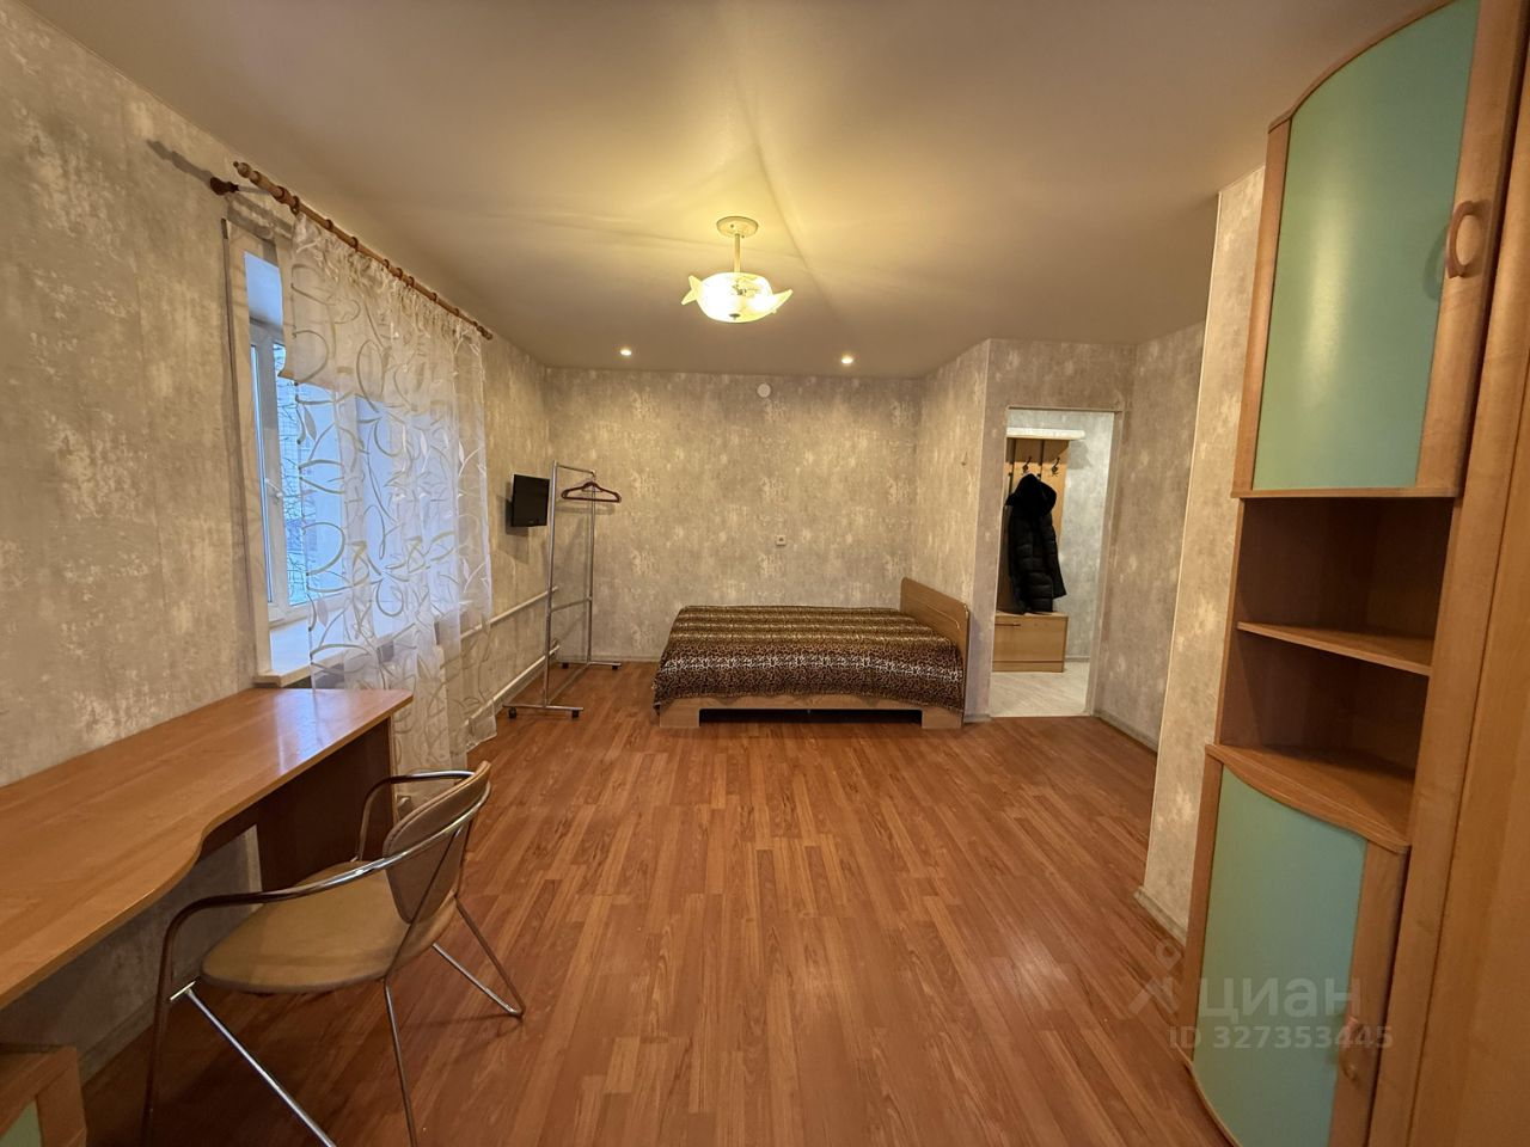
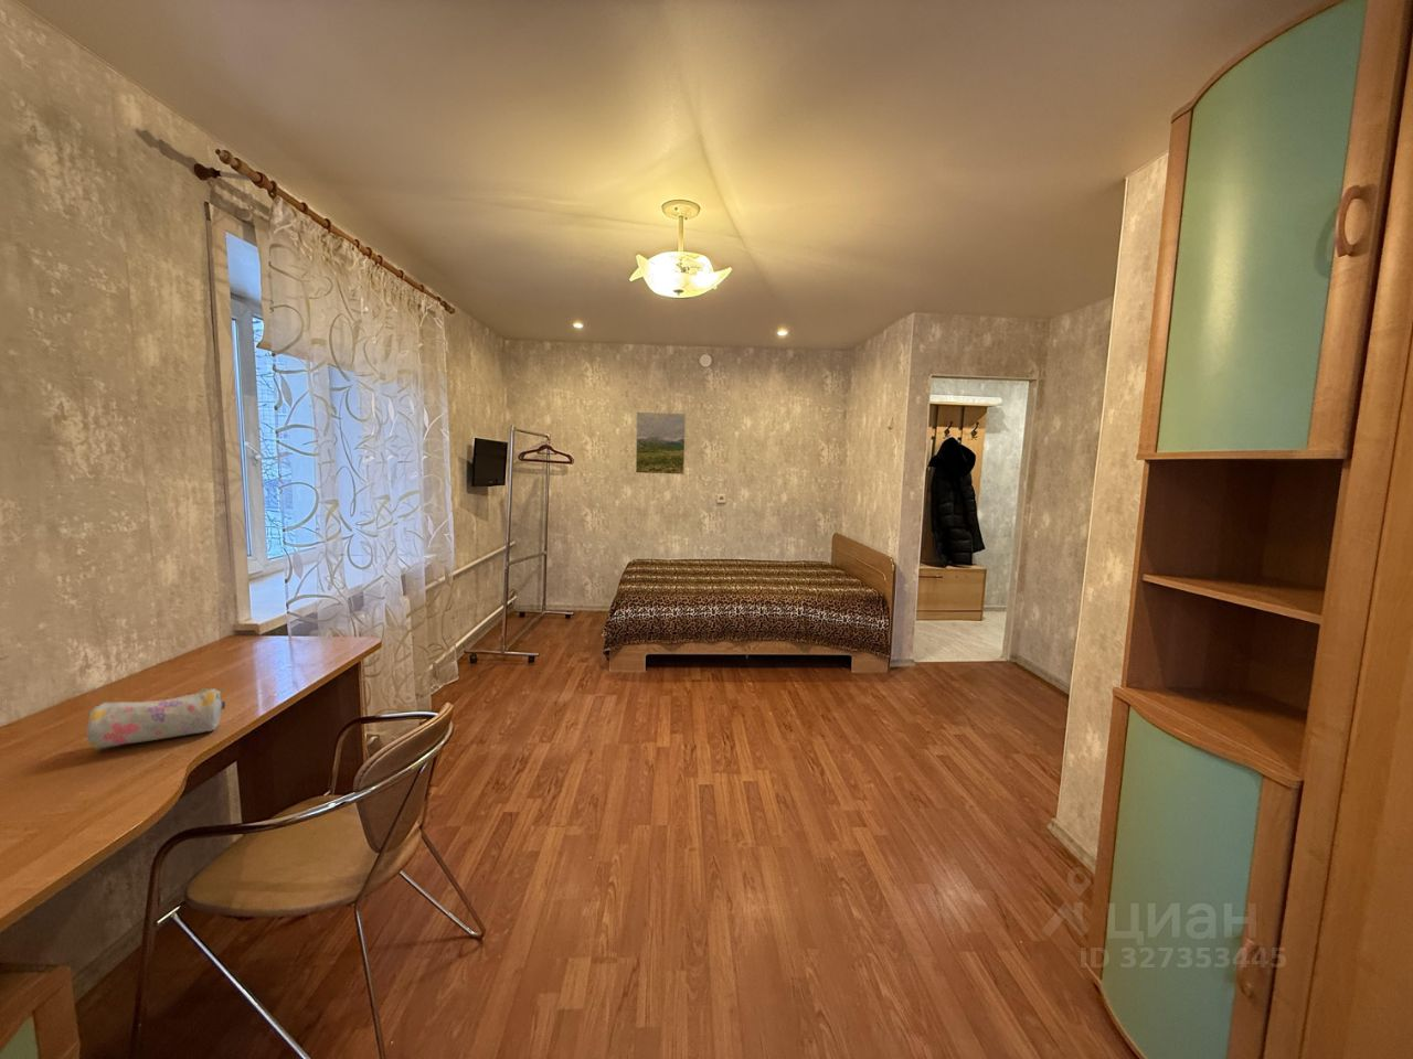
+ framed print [635,412,686,475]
+ pencil case [86,687,226,750]
